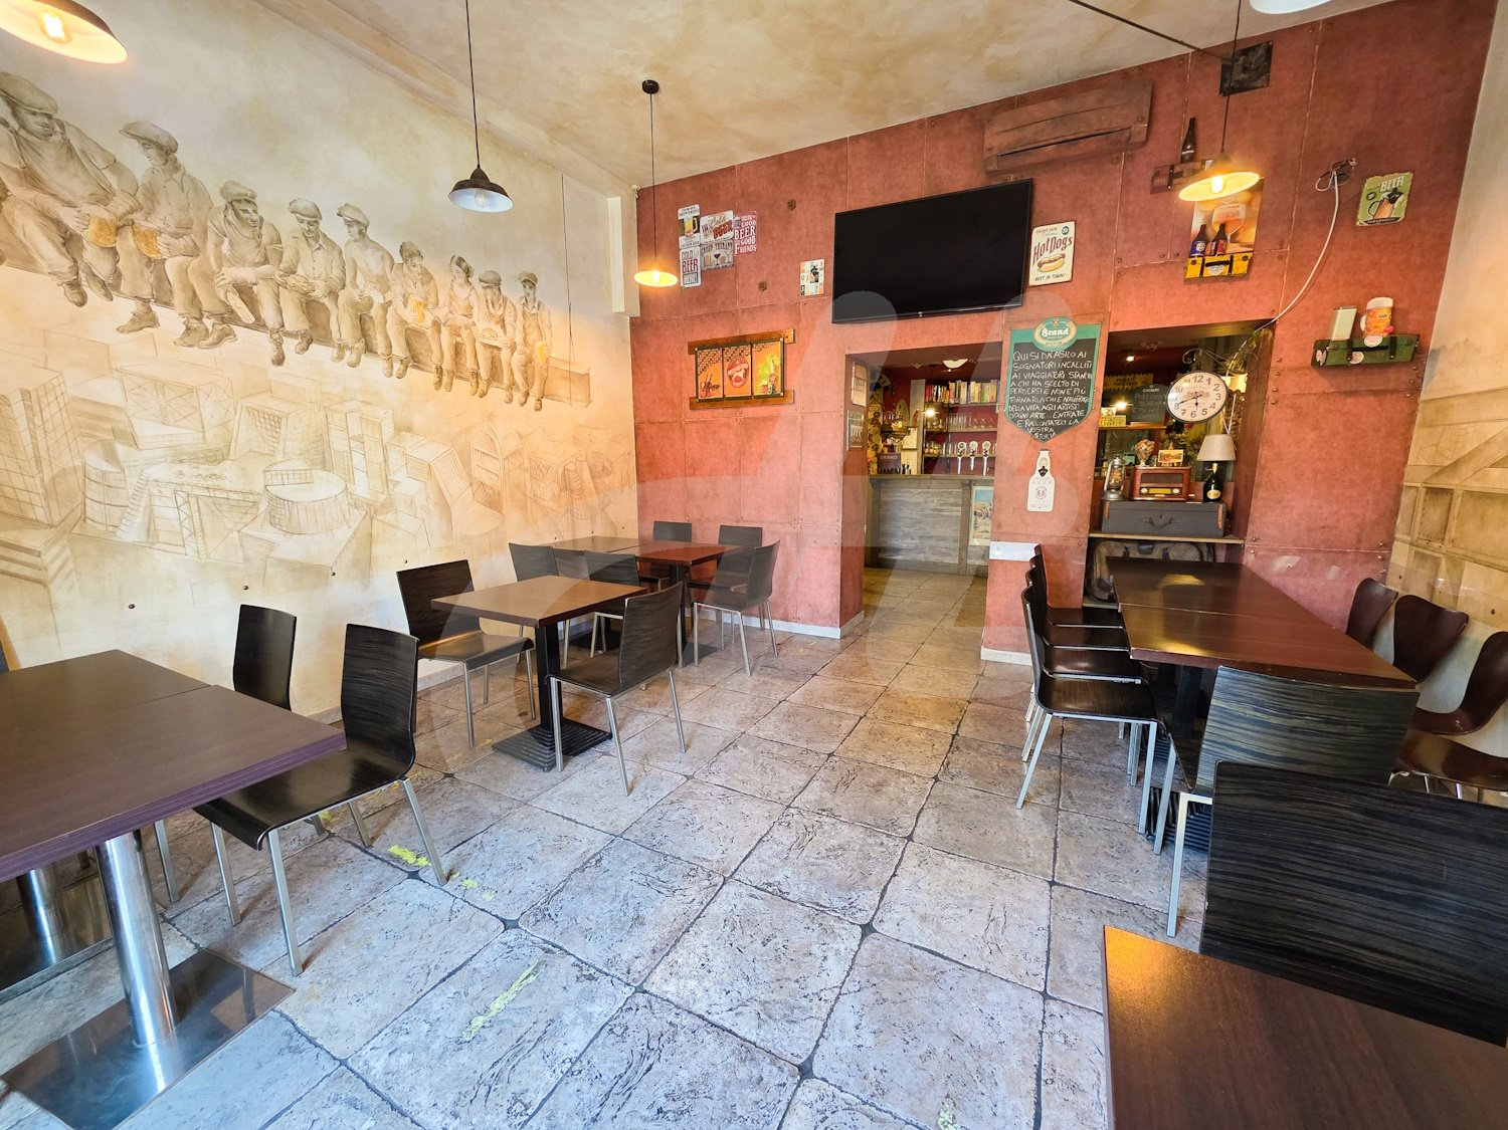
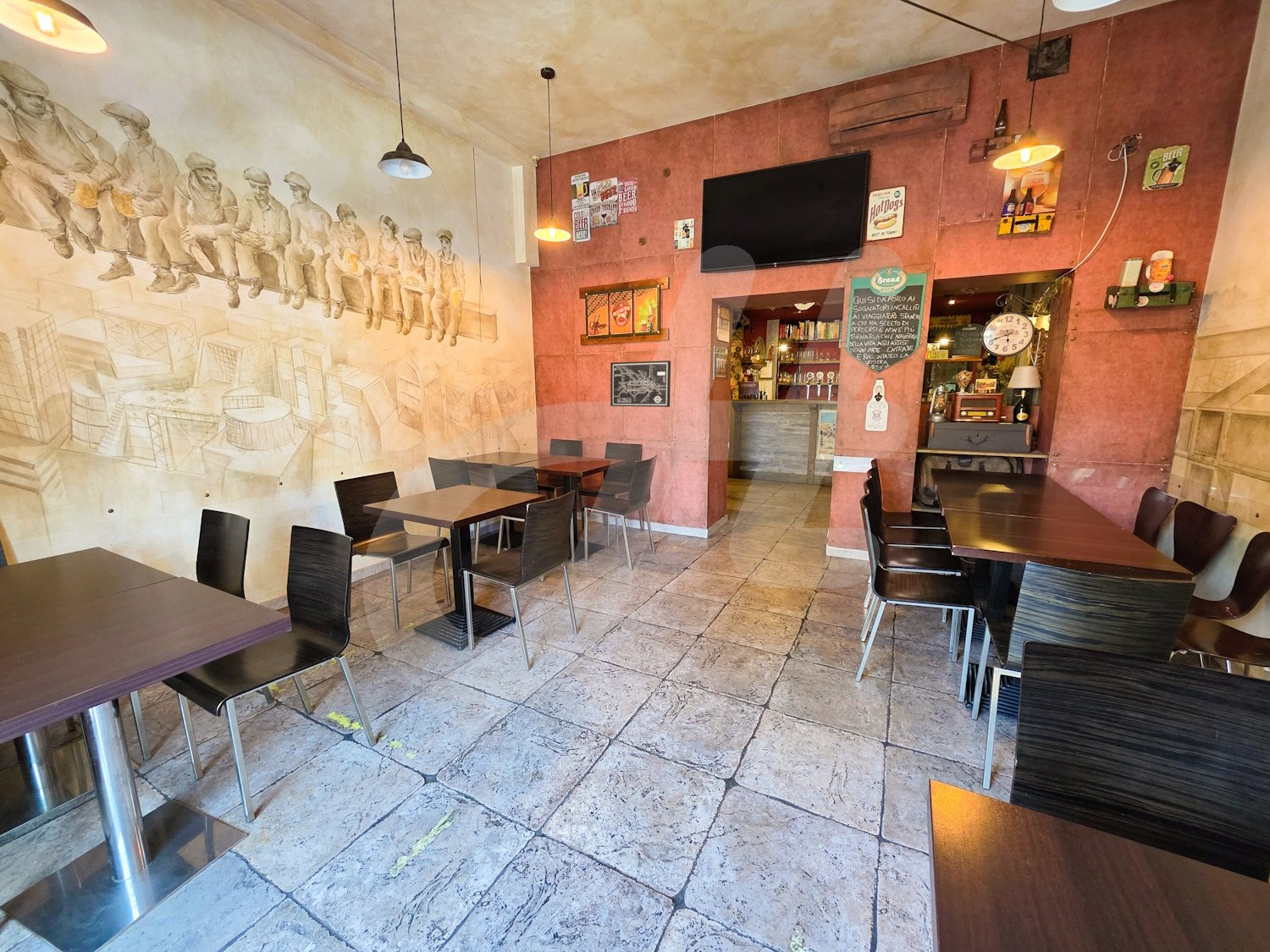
+ wall art [610,360,671,408]
